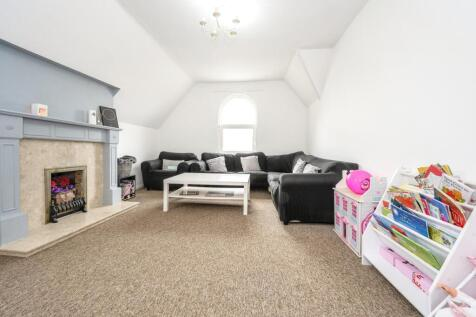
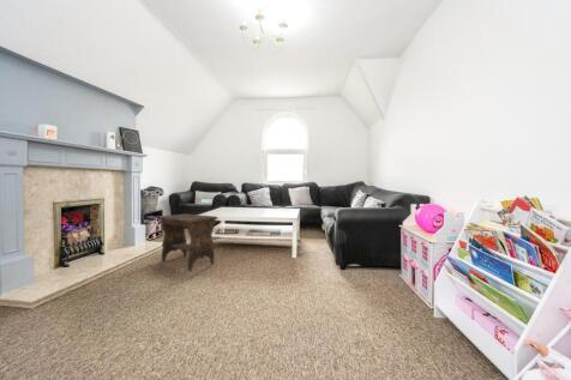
+ footstool [157,213,220,272]
